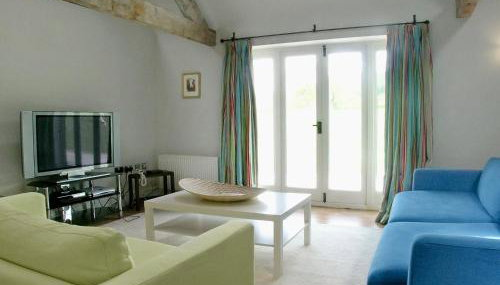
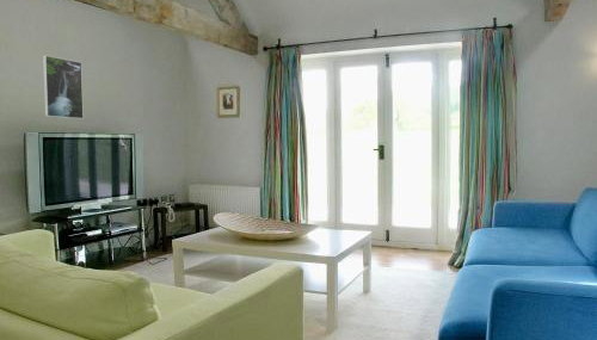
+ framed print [42,54,85,120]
